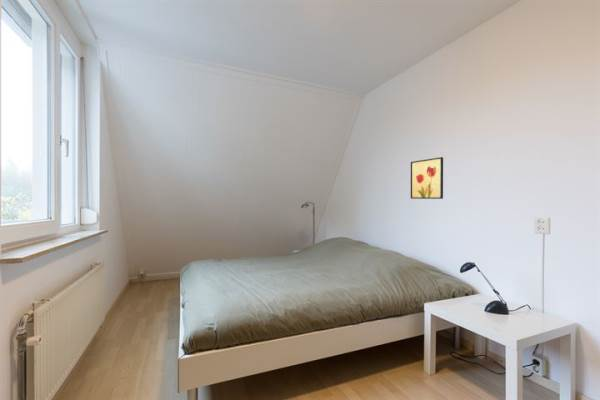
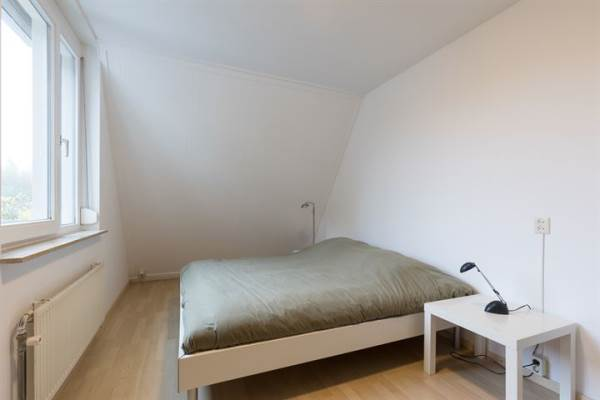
- wall art [410,156,444,200]
